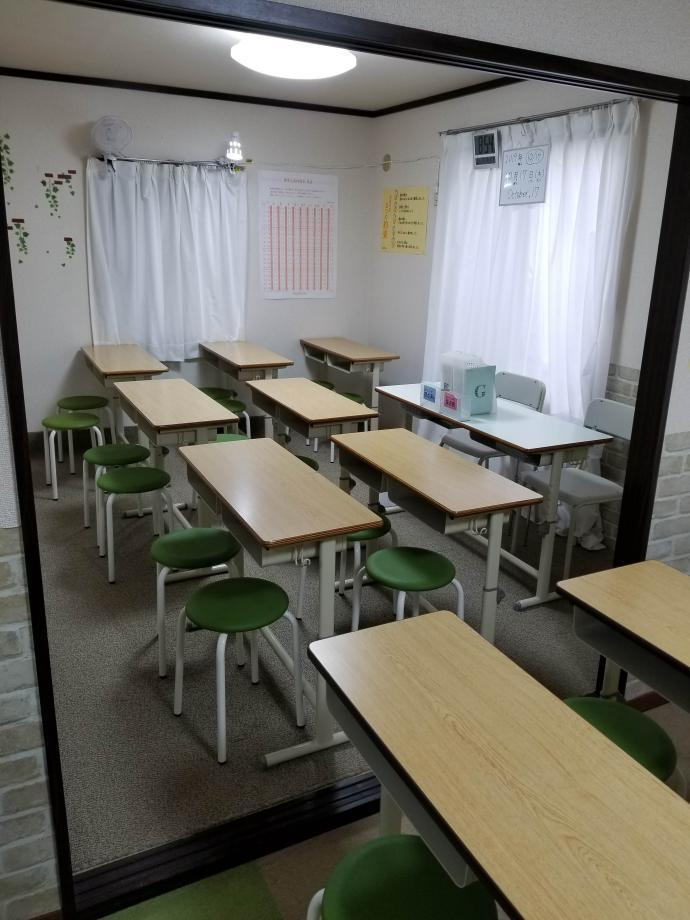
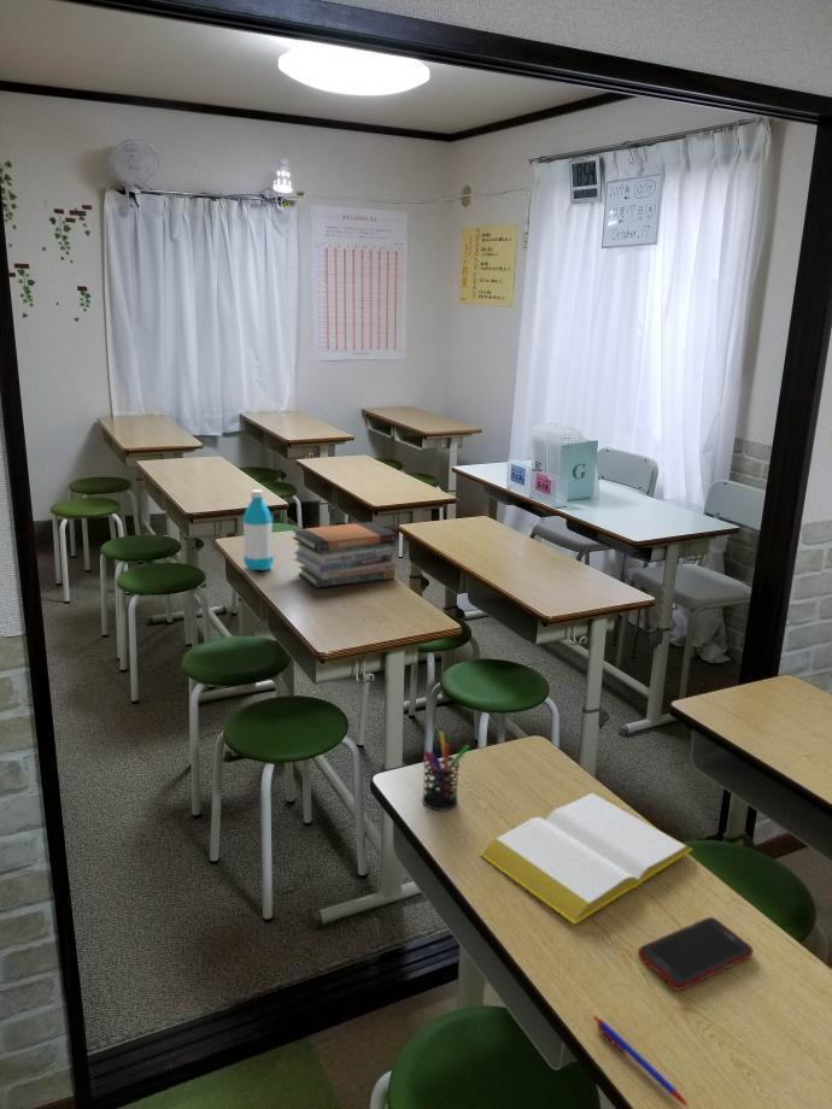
+ pen holder [421,730,470,811]
+ water bottle [241,488,275,571]
+ cell phone [637,916,755,991]
+ book stack [291,521,398,588]
+ pen [592,1015,690,1108]
+ notepad [479,792,693,926]
